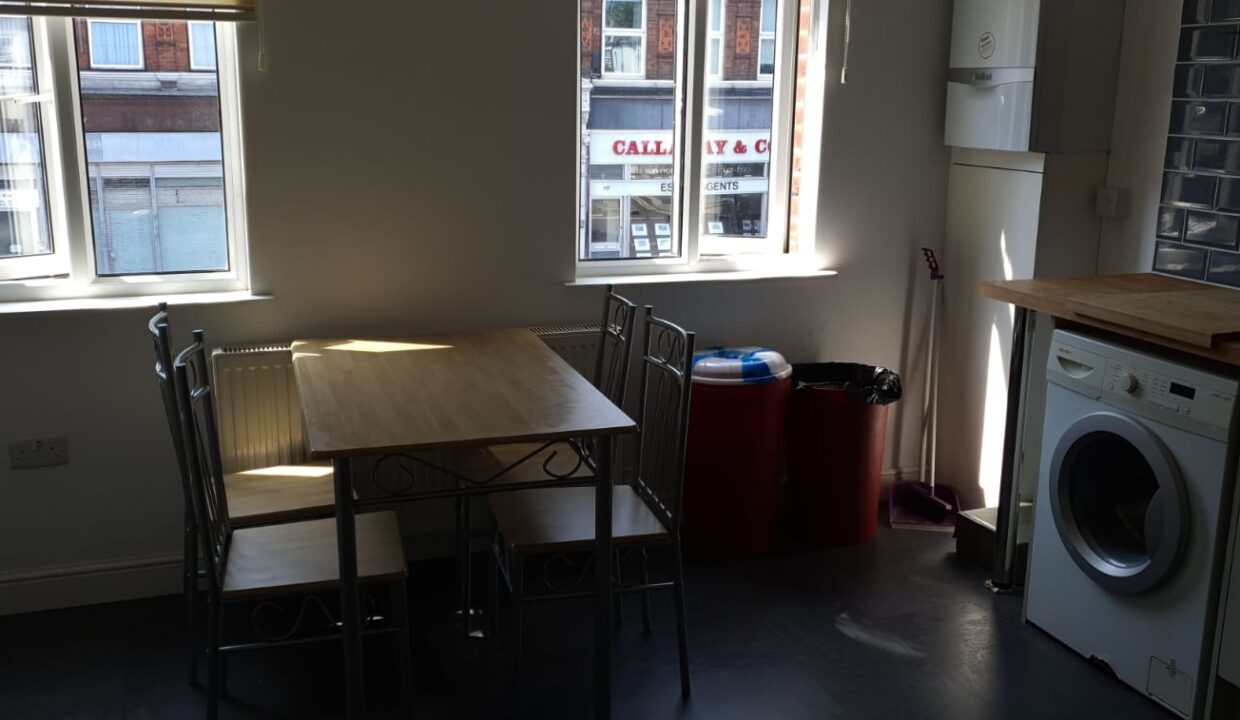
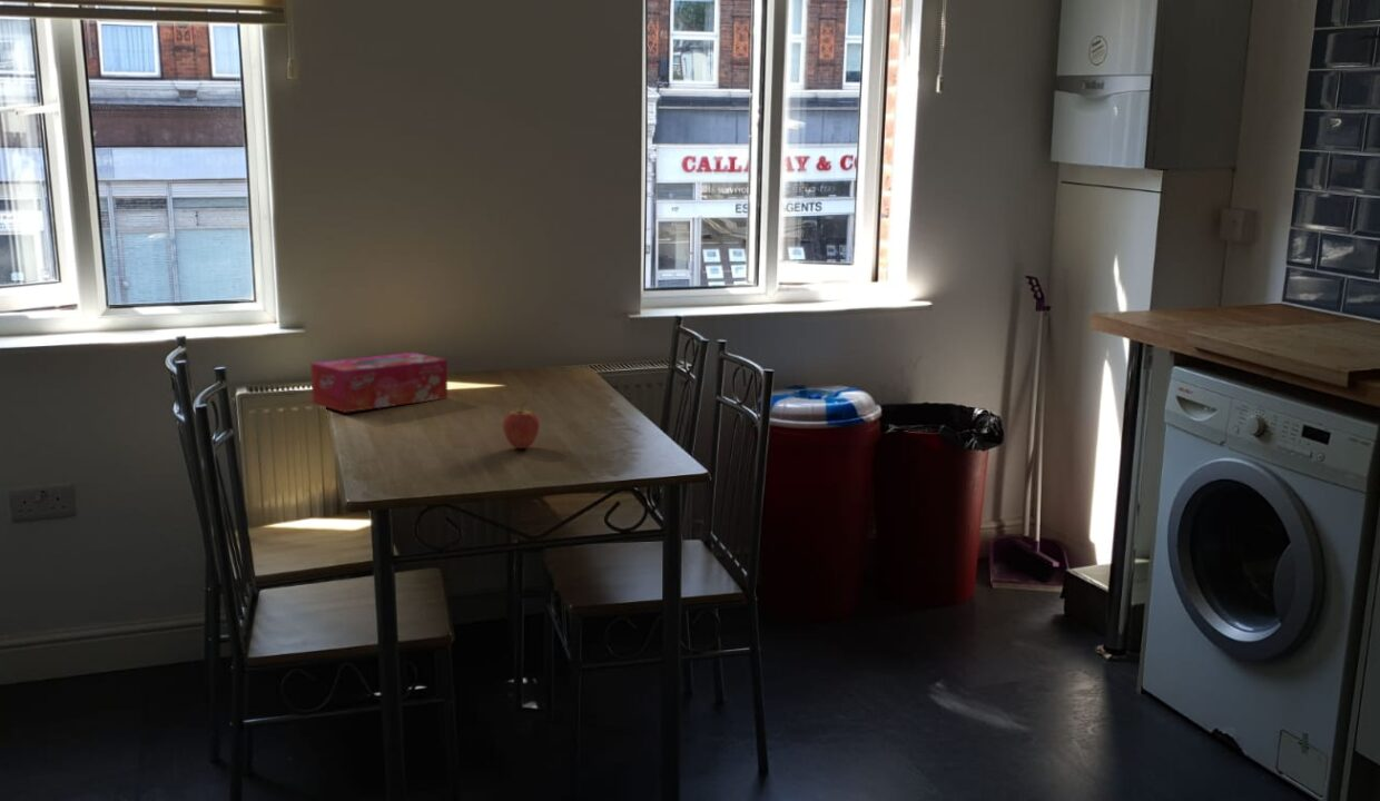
+ tissue box [309,352,448,414]
+ fruit [502,402,541,449]
